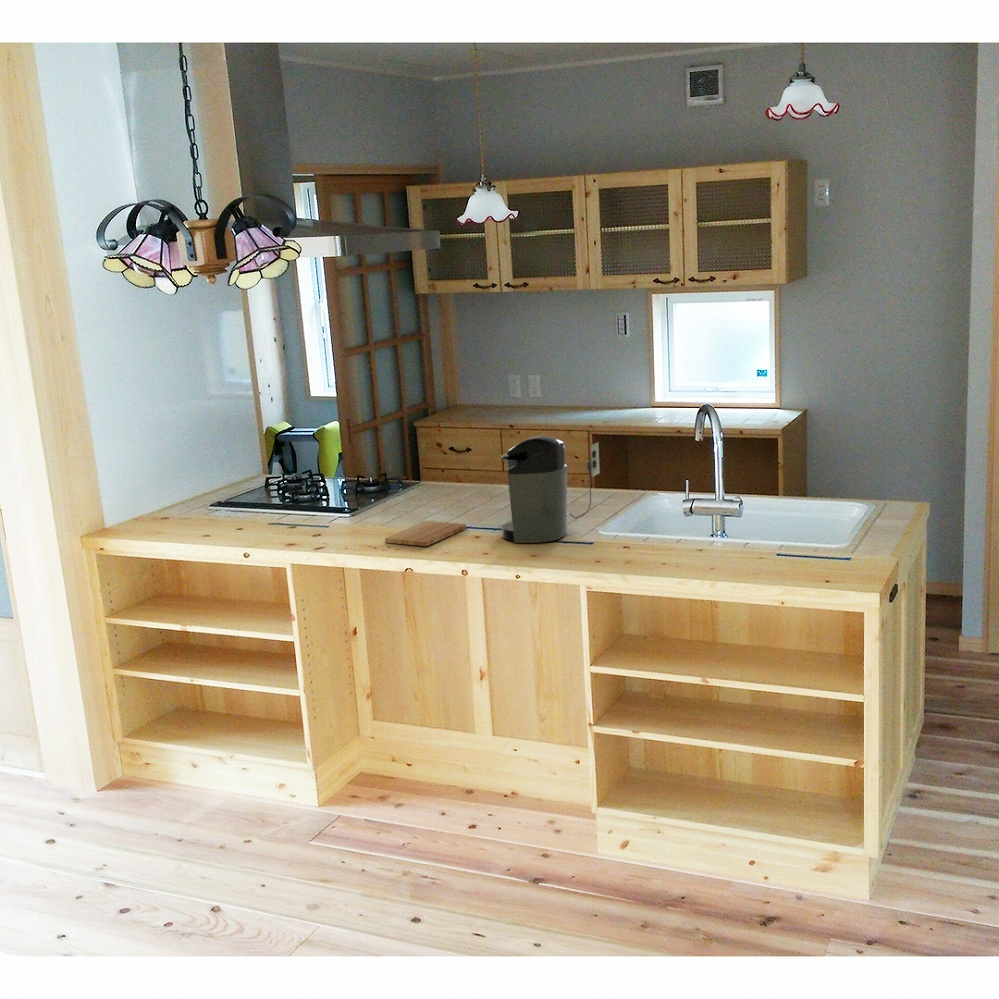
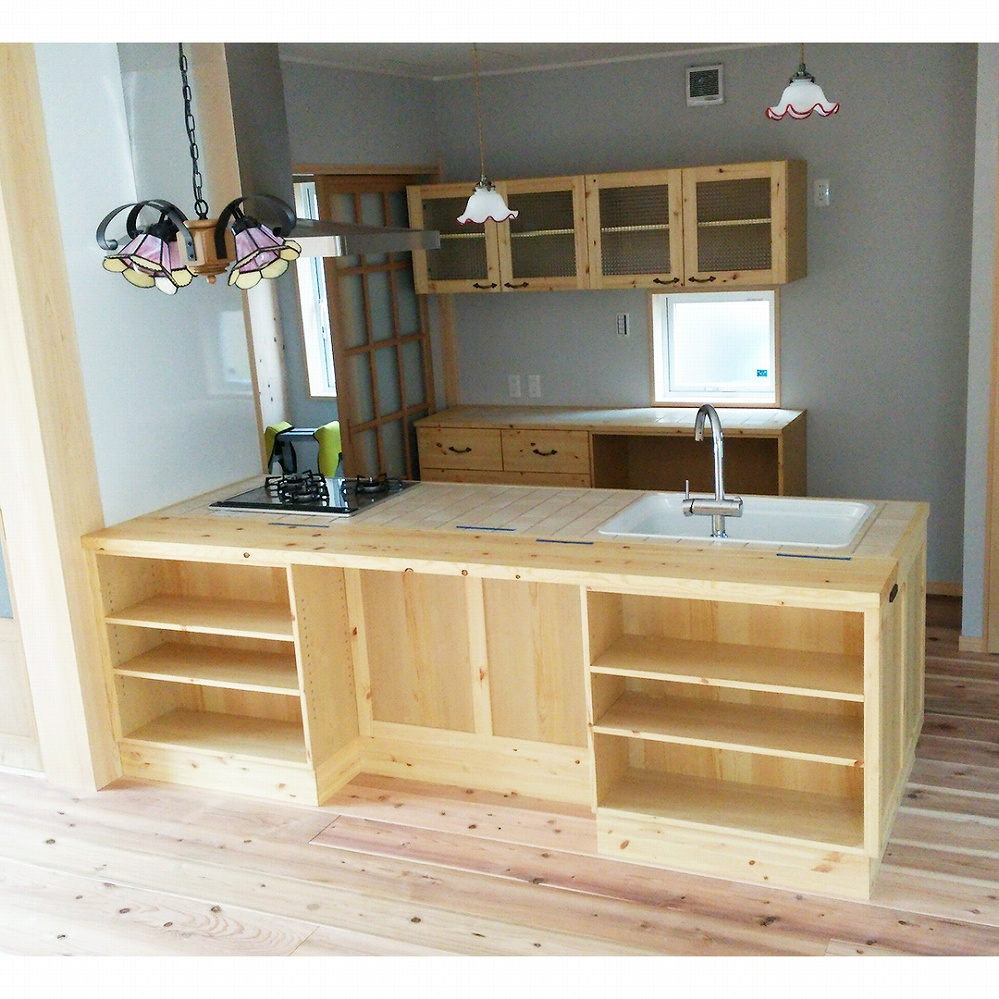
- coffee maker [501,435,601,544]
- cutting board [384,520,467,547]
